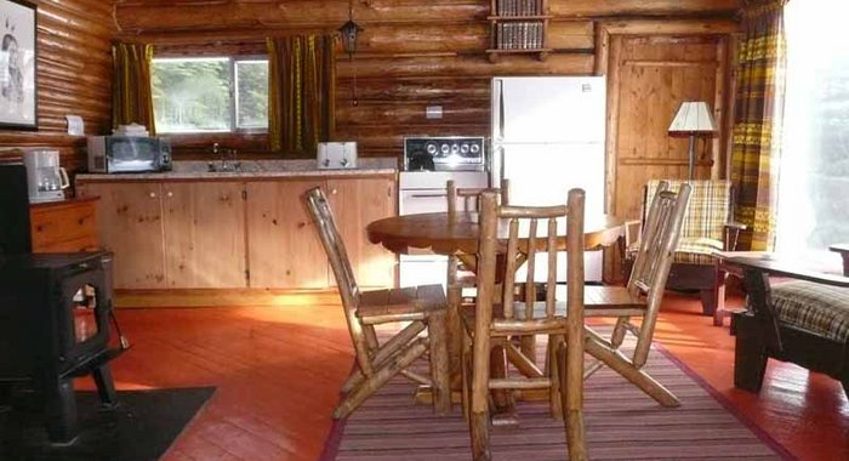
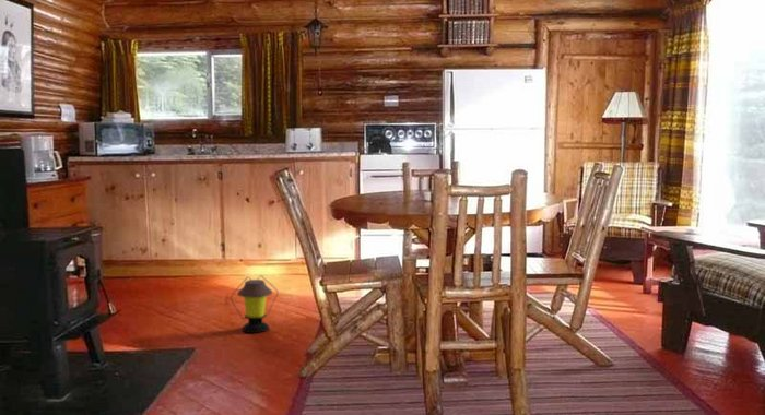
+ lantern [229,274,279,334]
